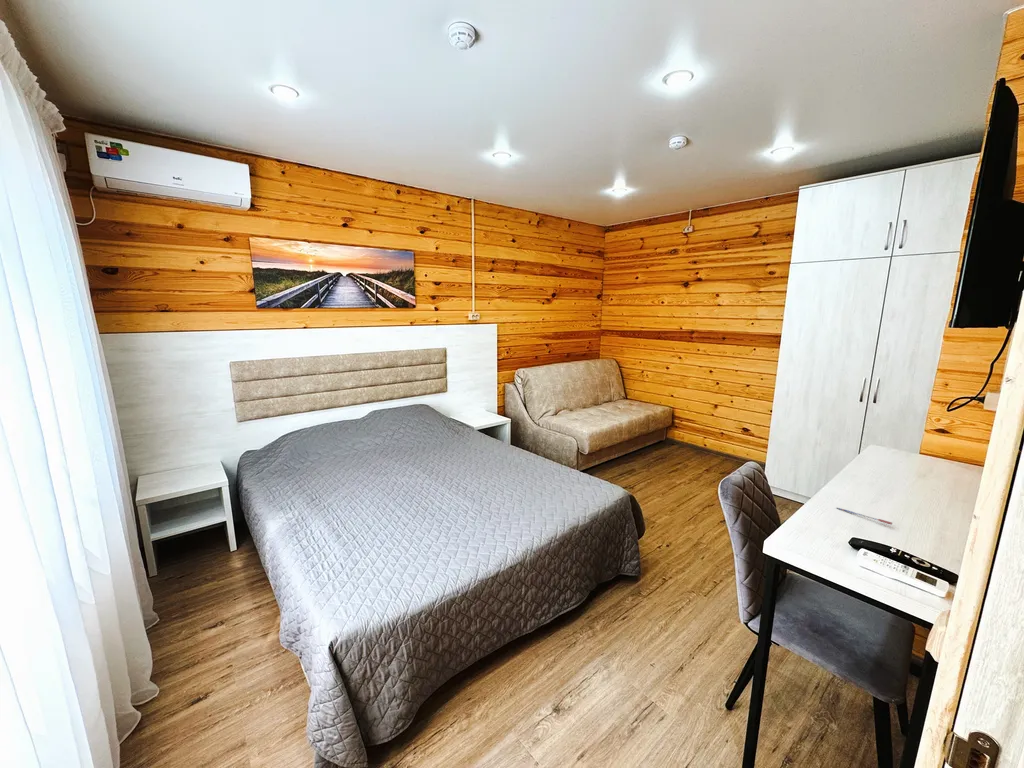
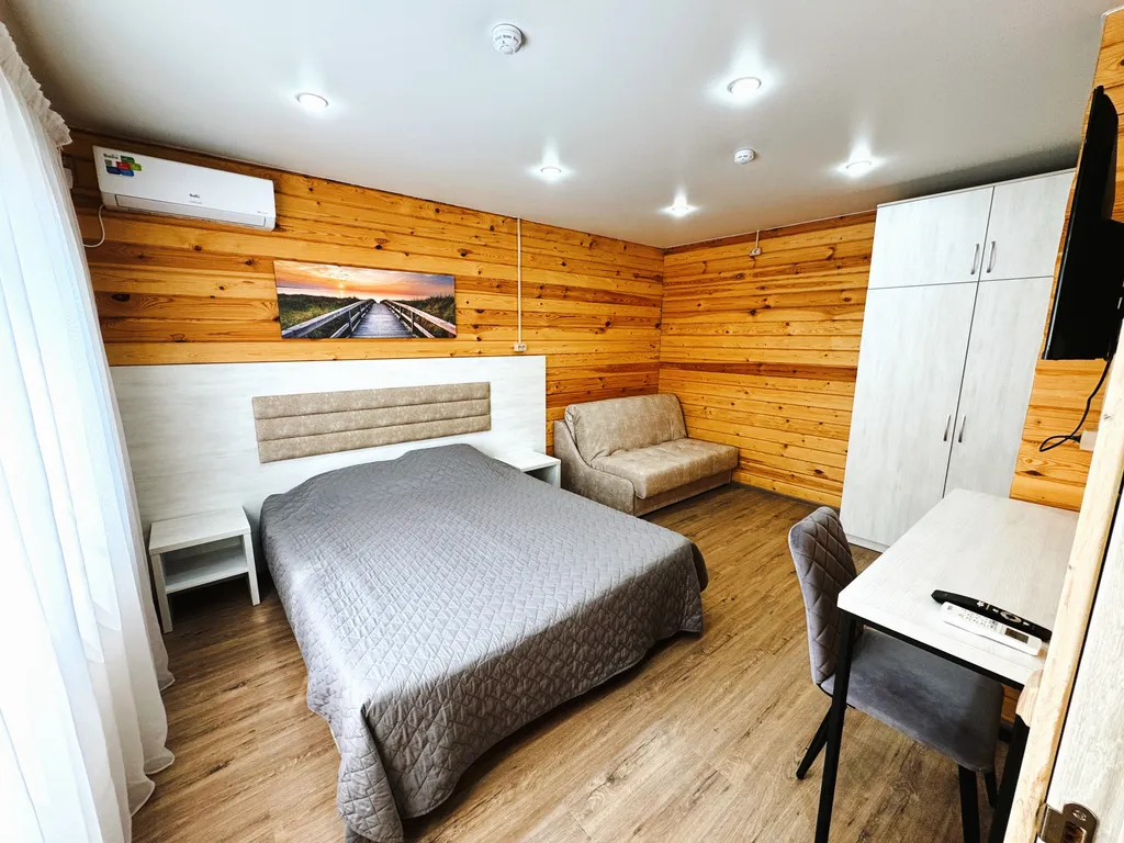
- pen [835,506,893,525]
